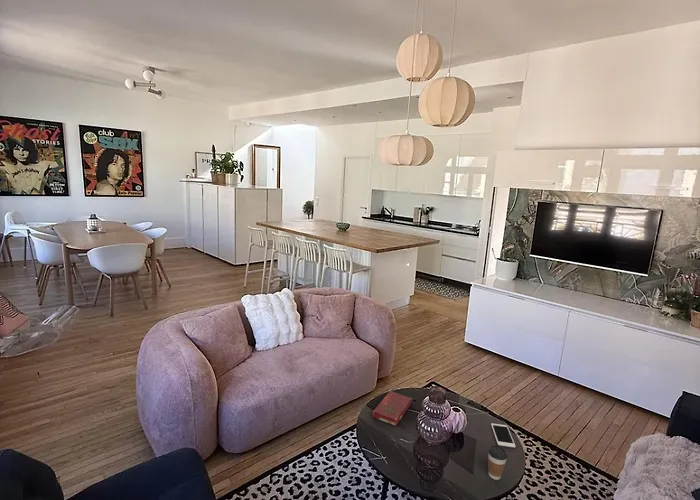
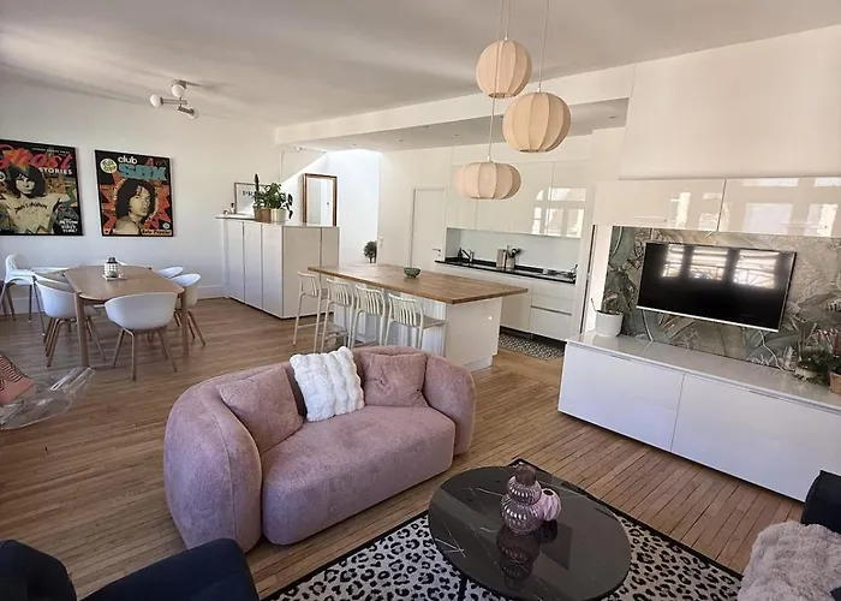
- book [371,390,413,427]
- coffee cup [487,444,508,481]
- cell phone [490,422,517,449]
